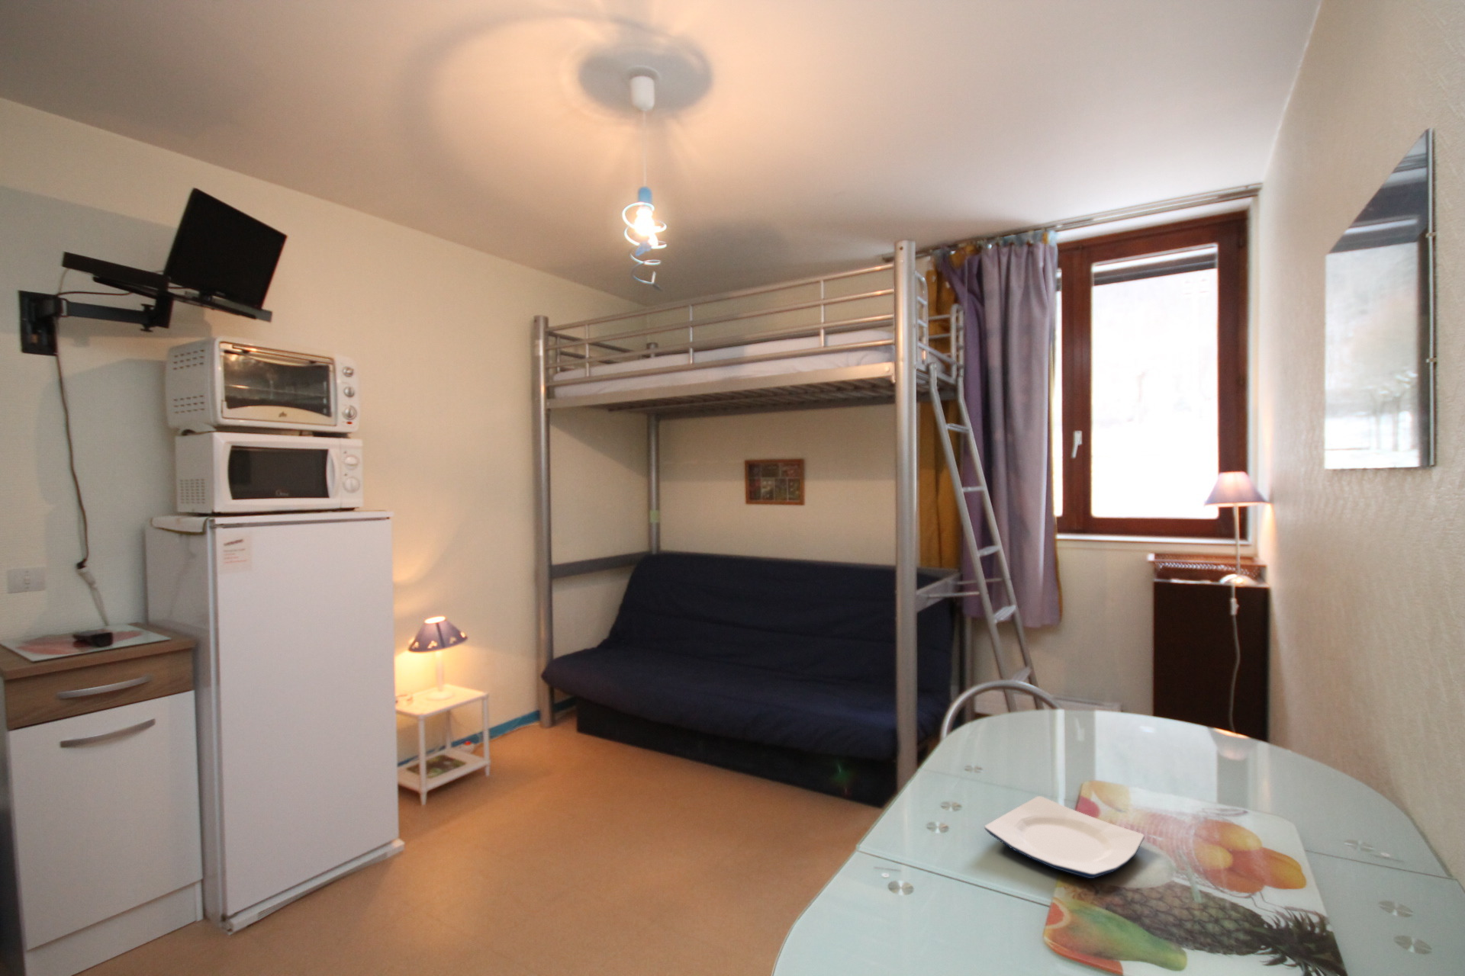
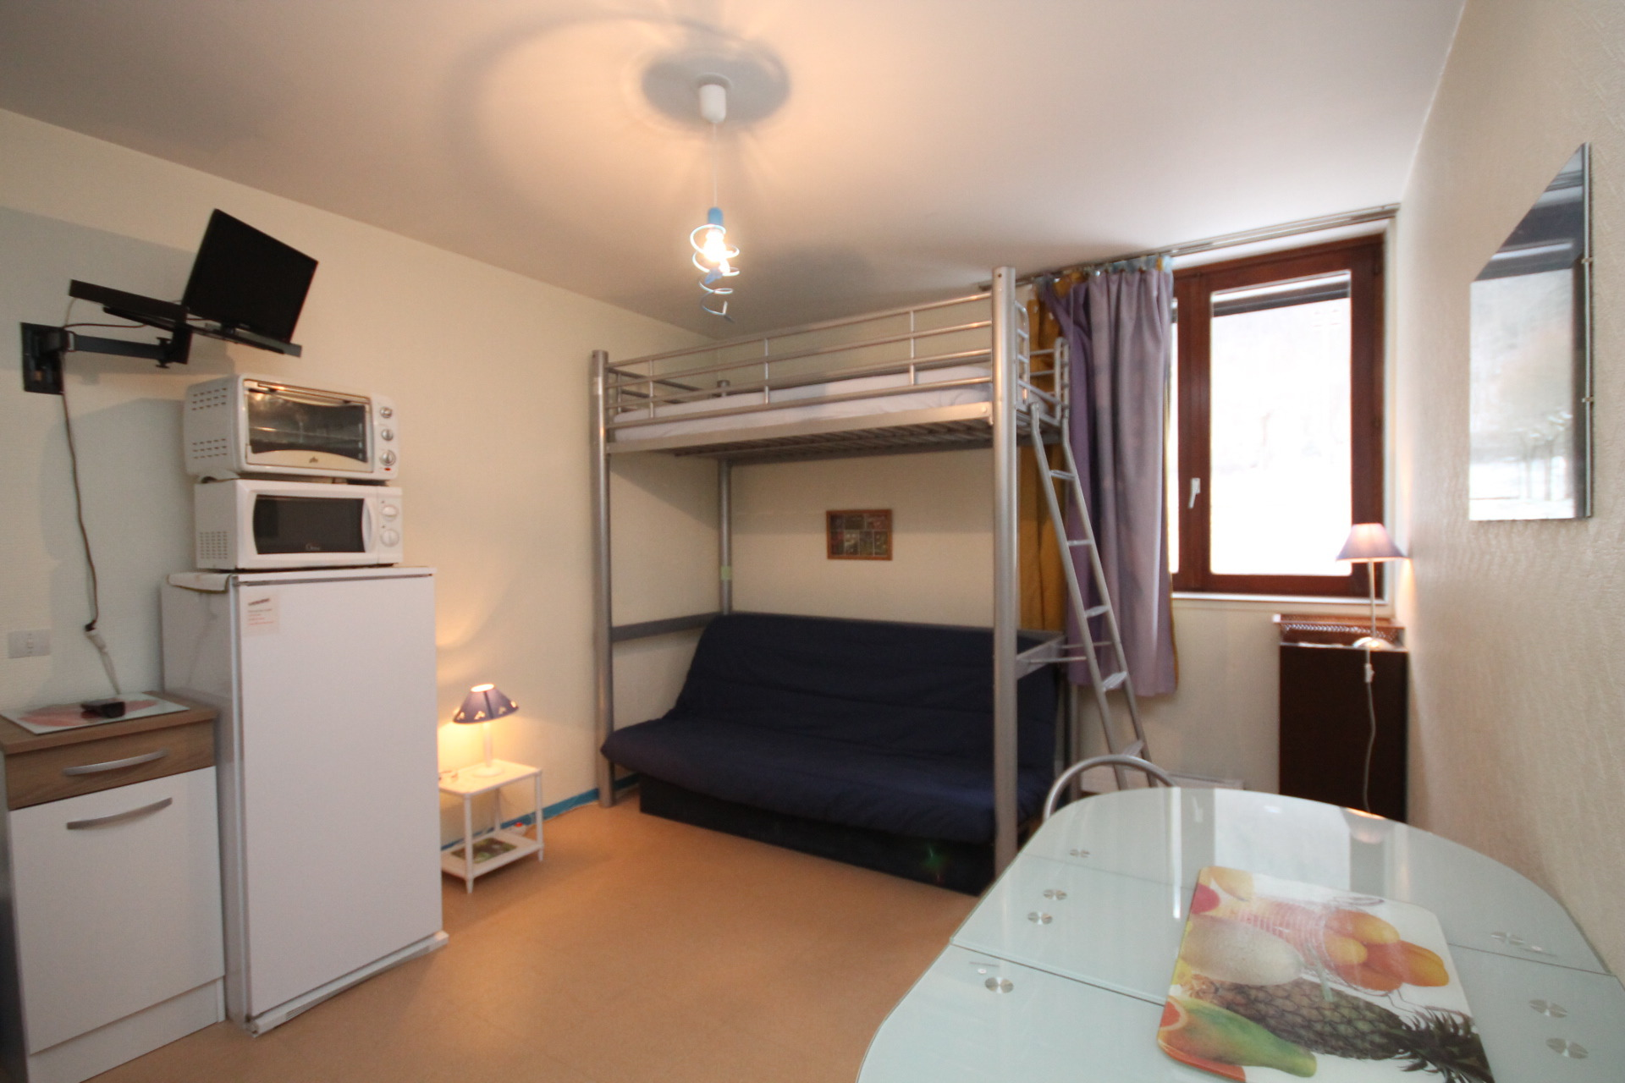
- plate [983,795,1146,879]
